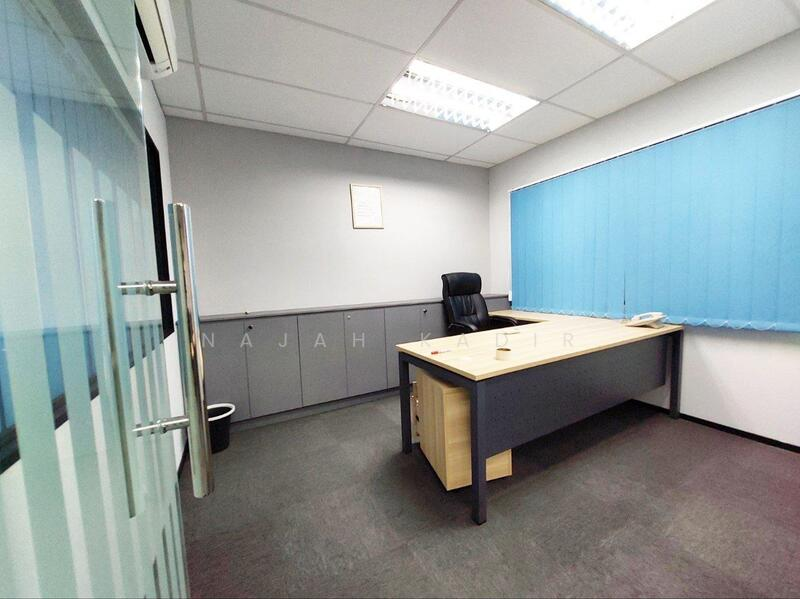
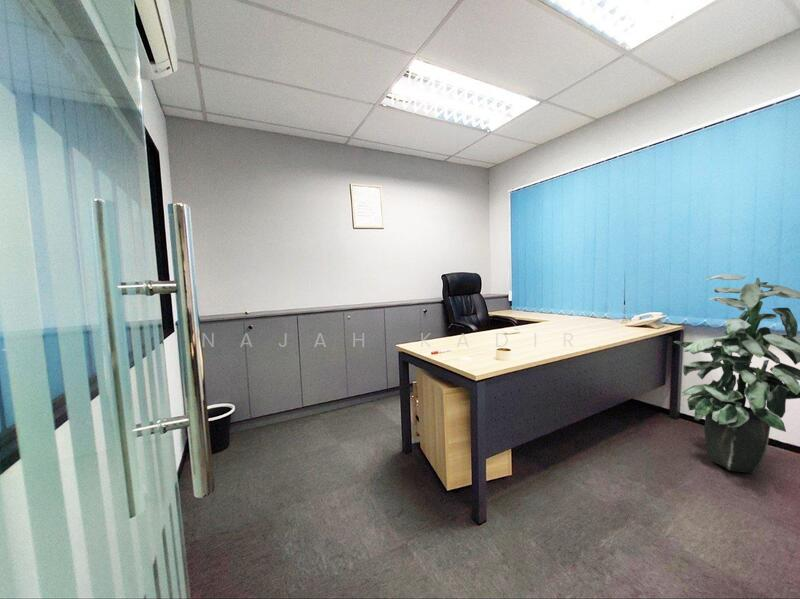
+ indoor plant [673,273,800,474]
